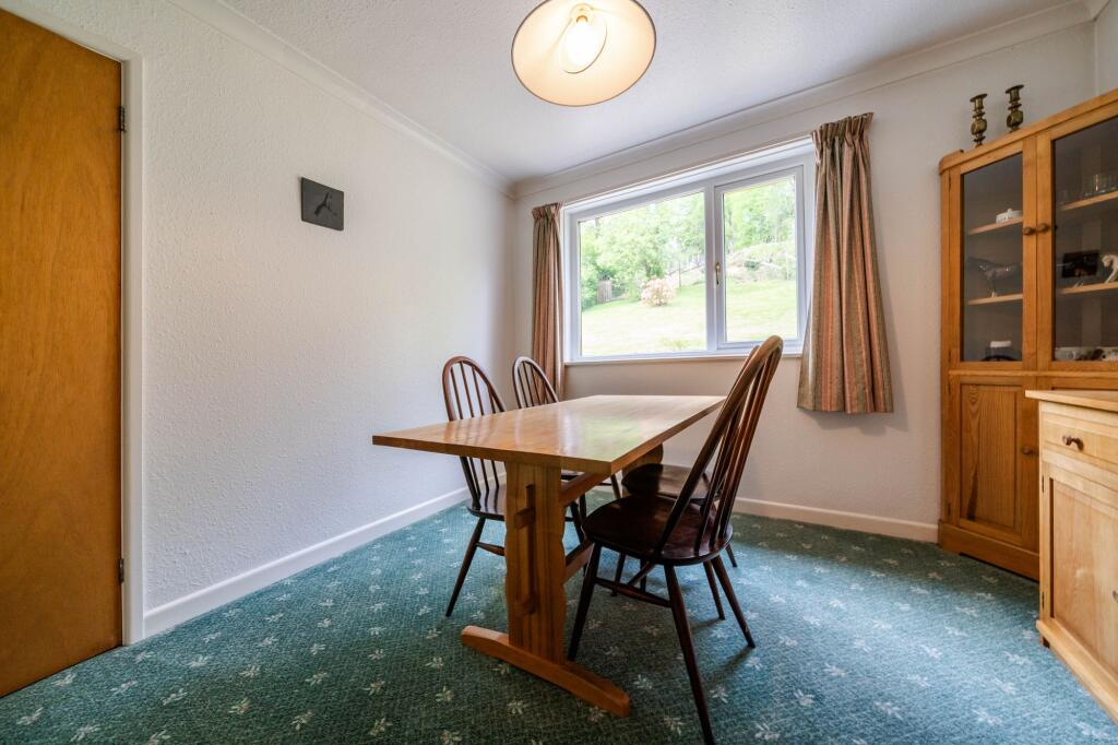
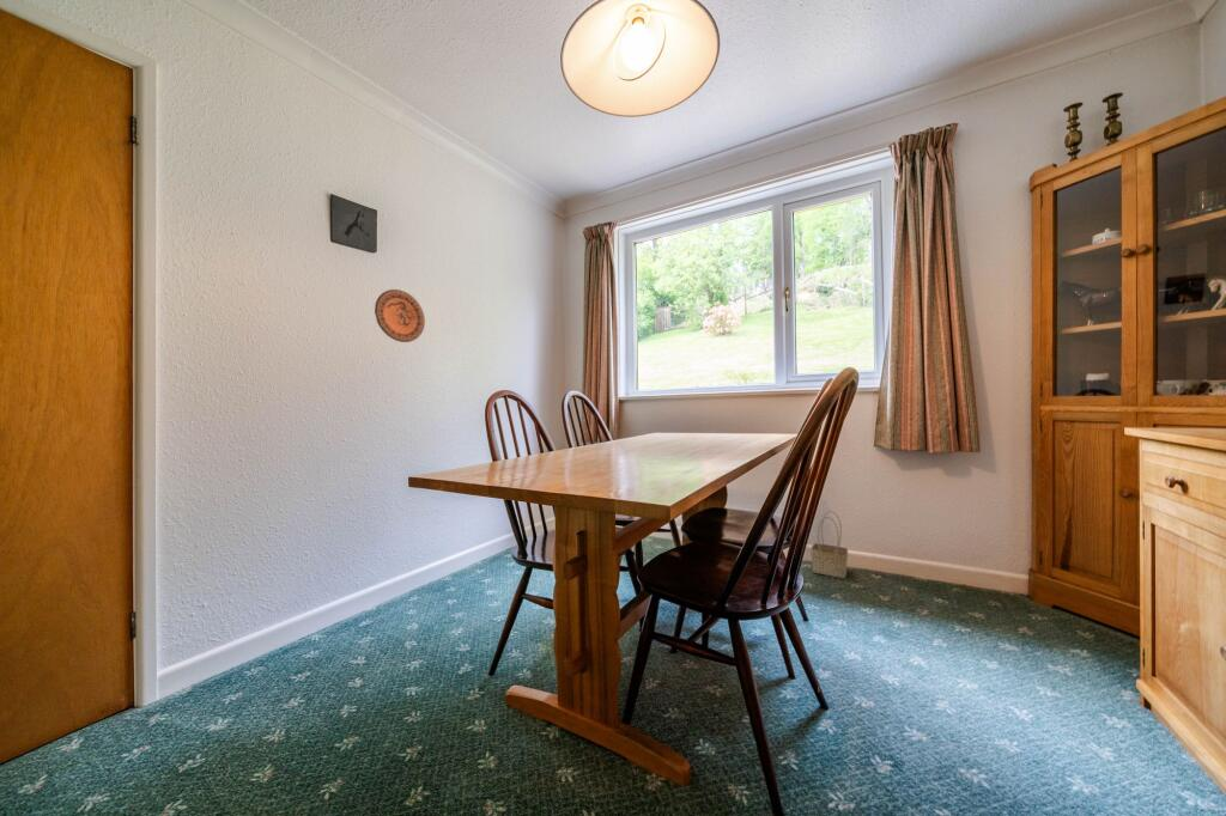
+ basket [811,510,849,579]
+ decorative plate [374,288,426,343]
